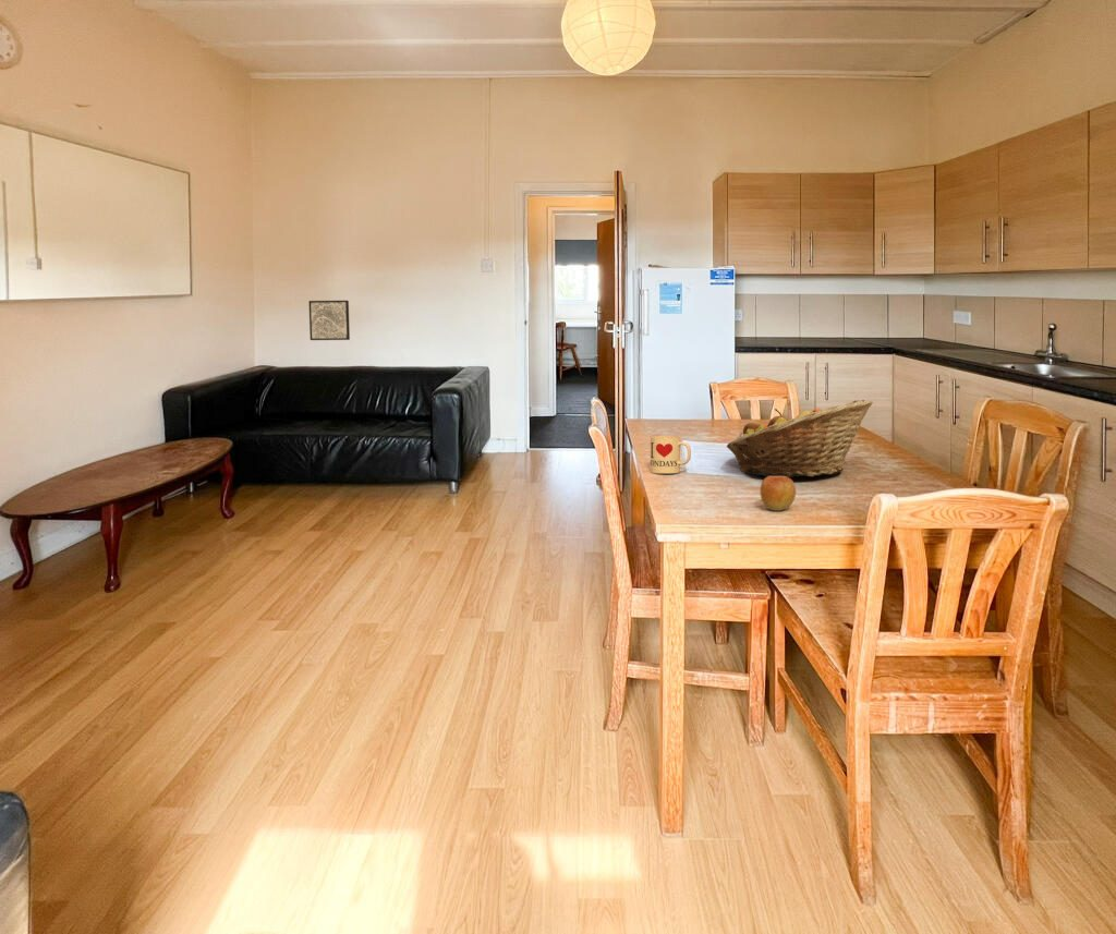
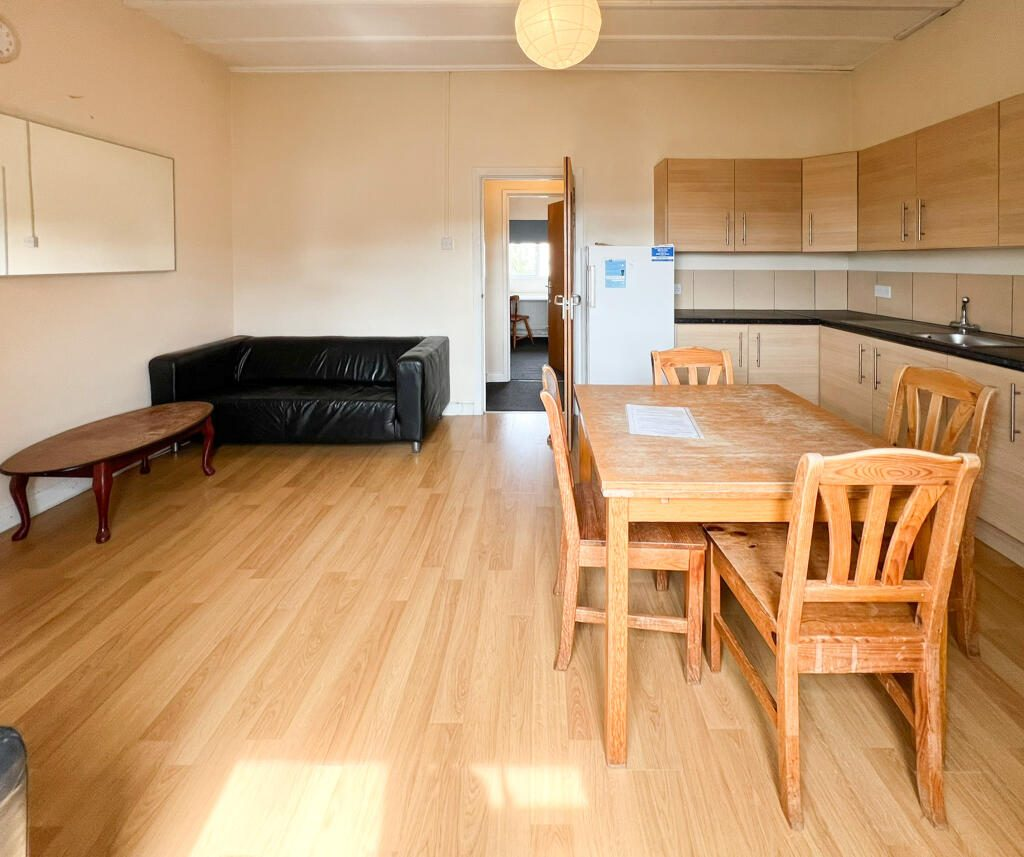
- wall art [308,300,351,341]
- fruit basket [726,399,874,478]
- mug [650,435,692,474]
- apple [760,476,797,511]
